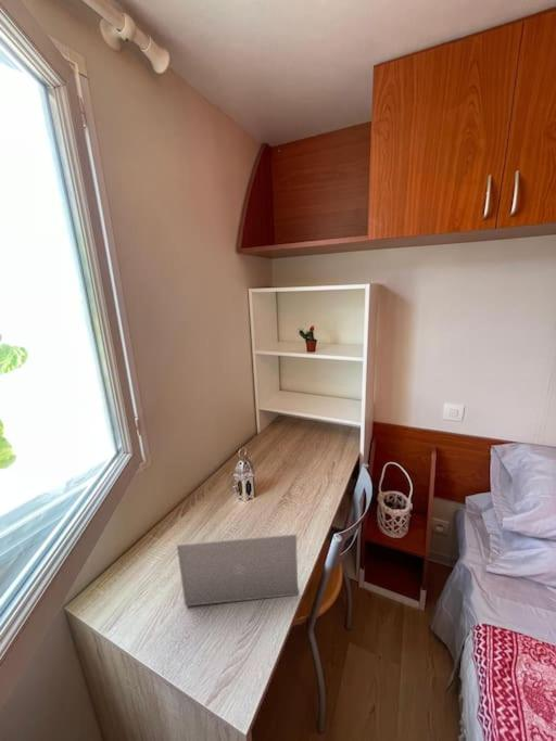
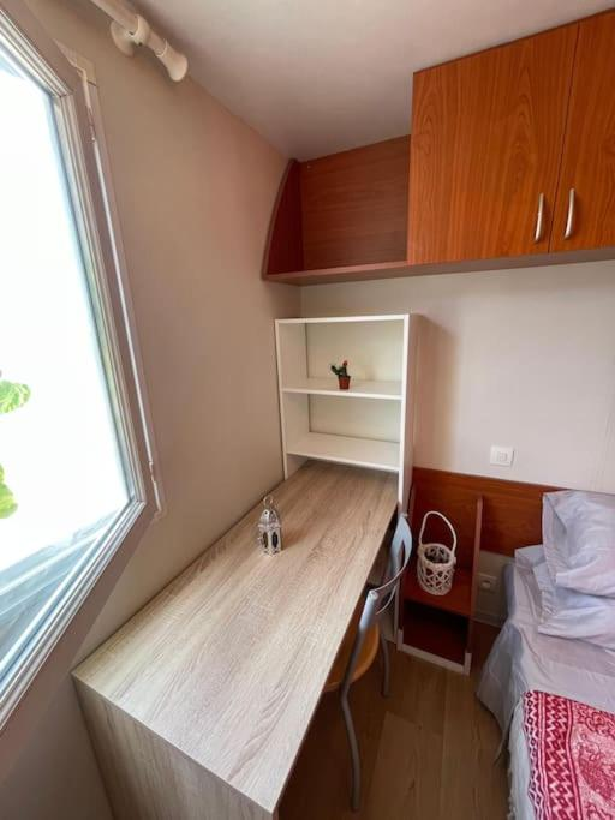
- laptop [176,533,299,606]
